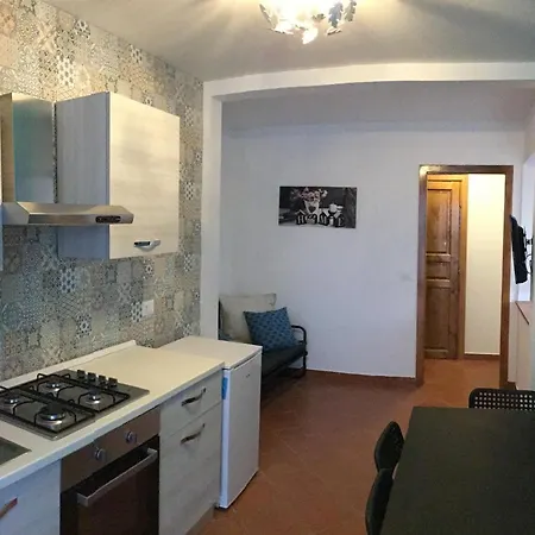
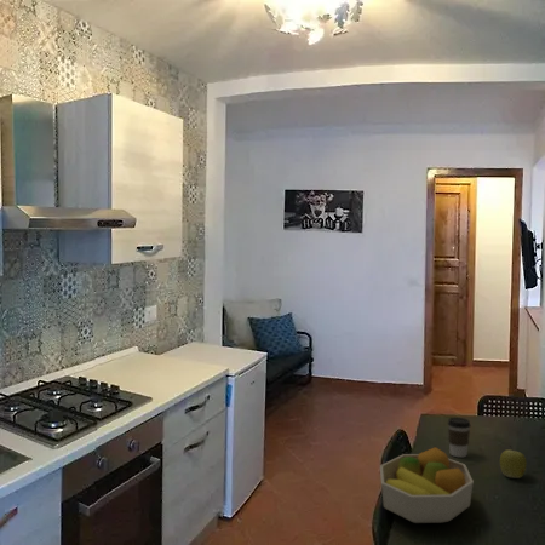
+ coffee cup [447,417,471,458]
+ apple [499,444,528,480]
+ fruit bowl [379,446,475,524]
